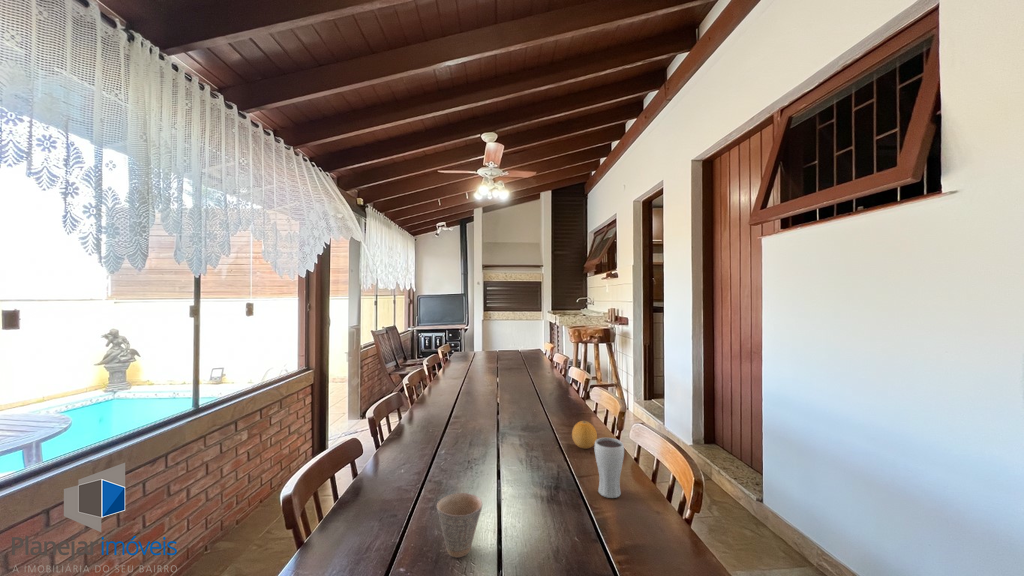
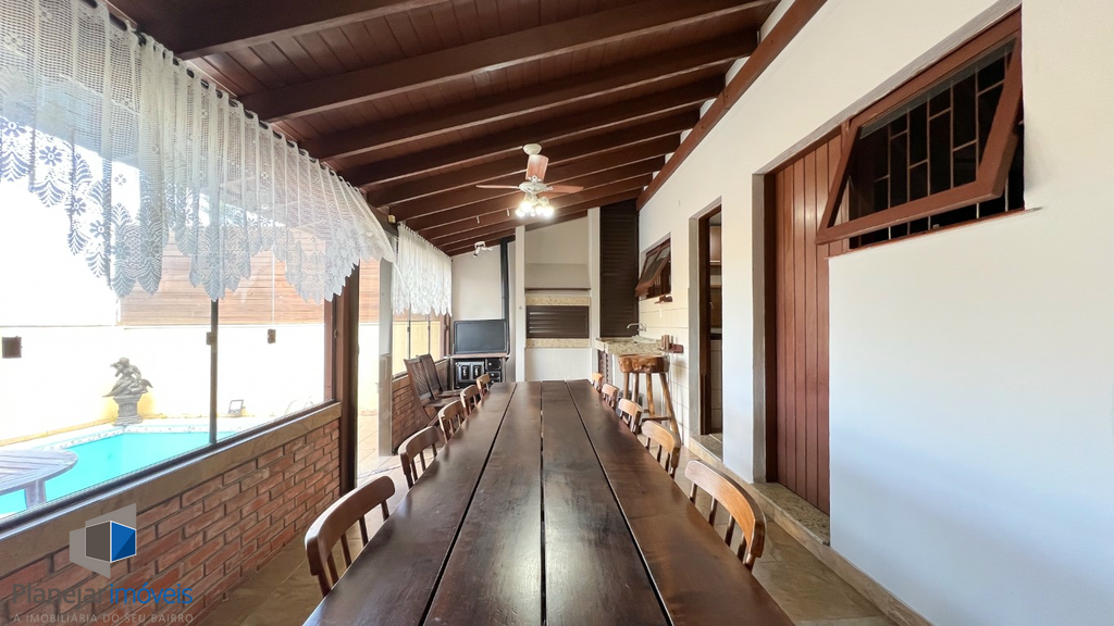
- drinking glass [593,437,625,499]
- cup [436,492,483,558]
- fruit [571,420,598,450]
